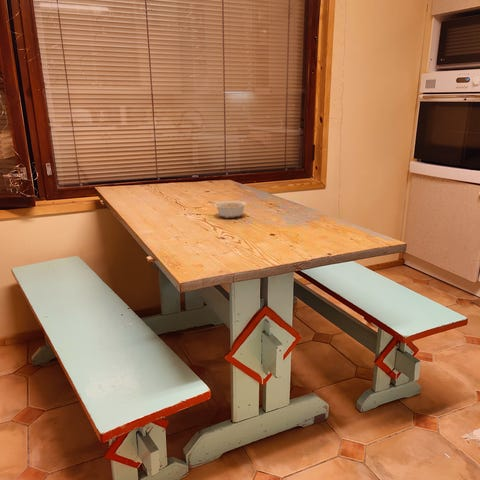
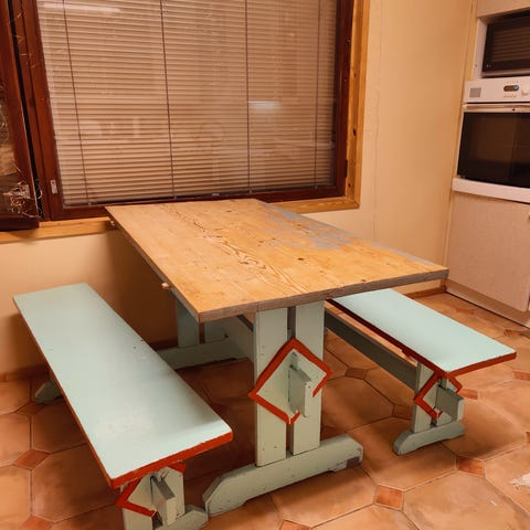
- legume [207,200,248,219]
